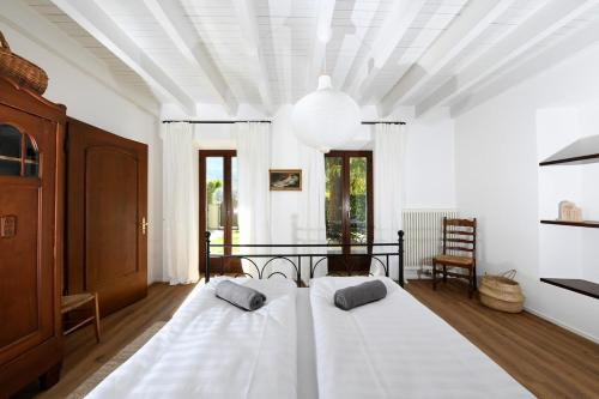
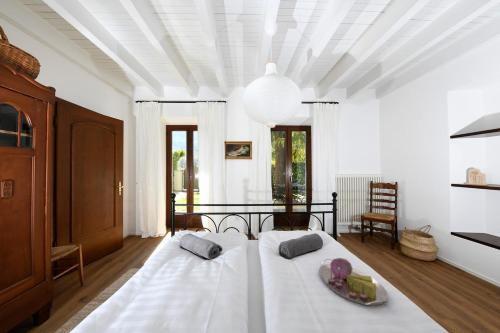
+ serving tray [318,257,389,306]
